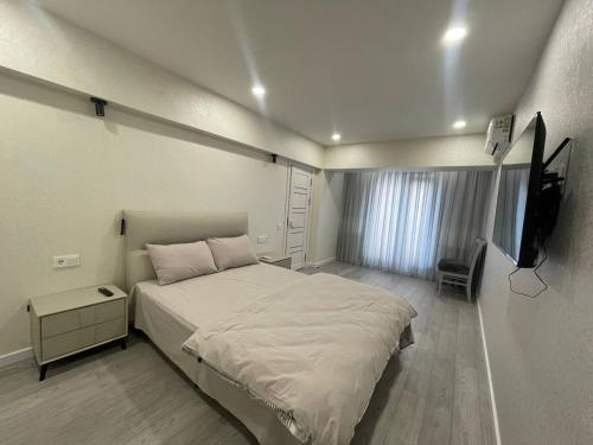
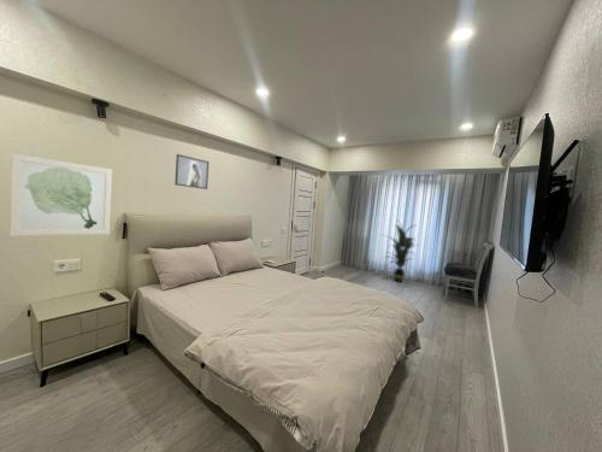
+ wall art [8,152,113,236]
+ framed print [173,153,211,190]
+ indoor plant [383,219,418,283]
